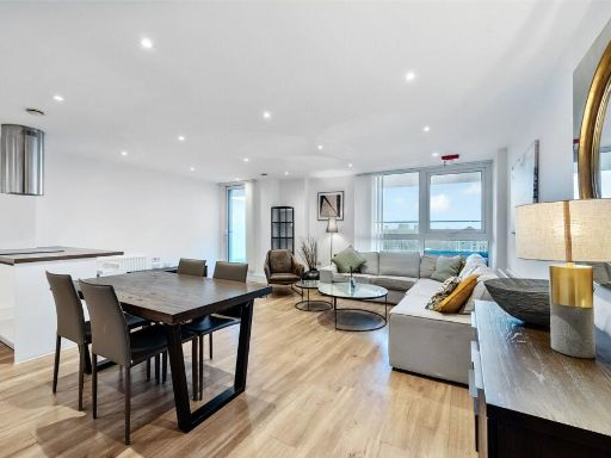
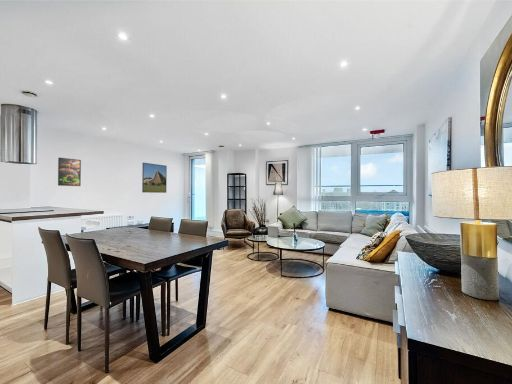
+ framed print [141,162,168,194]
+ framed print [57,157,82,187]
